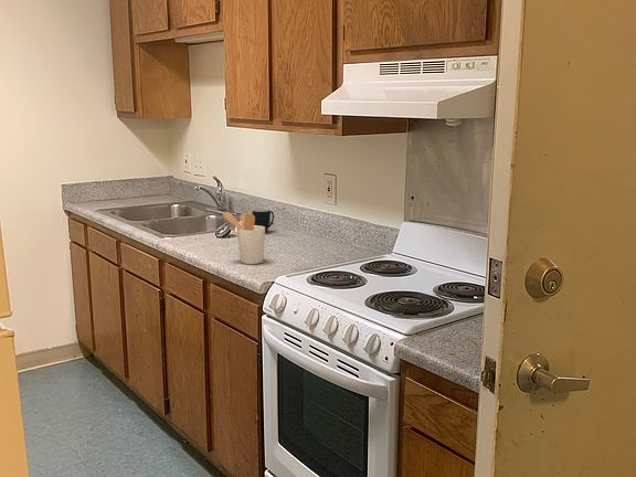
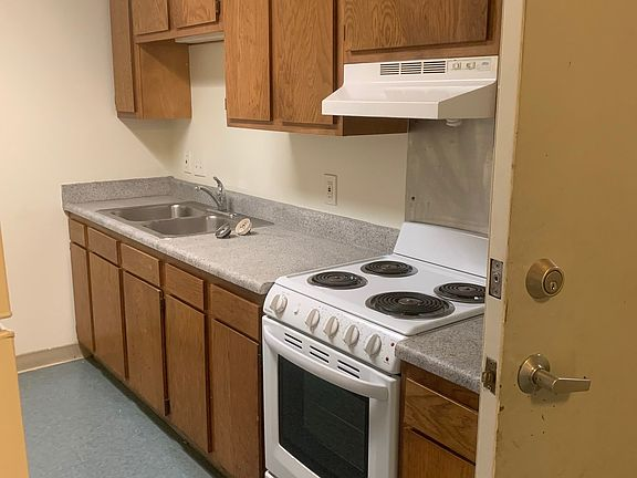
- mug [252,208,275,234]
- utensil holder [222,211,266,265]
